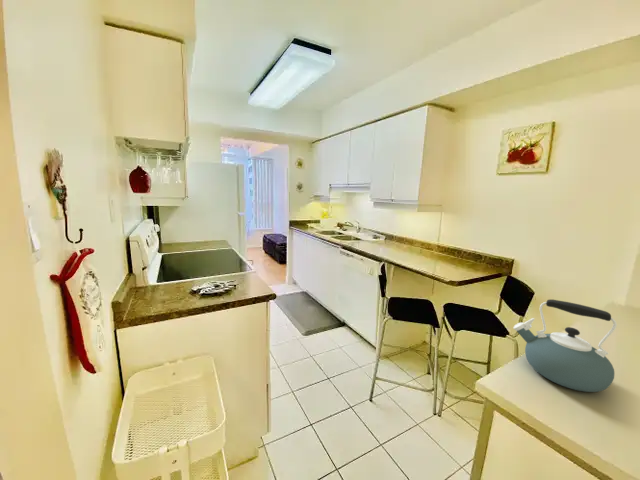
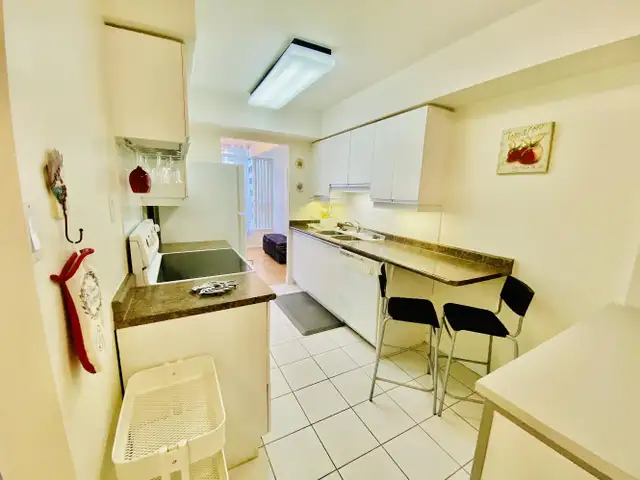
- kettle [513,299,618,393]
